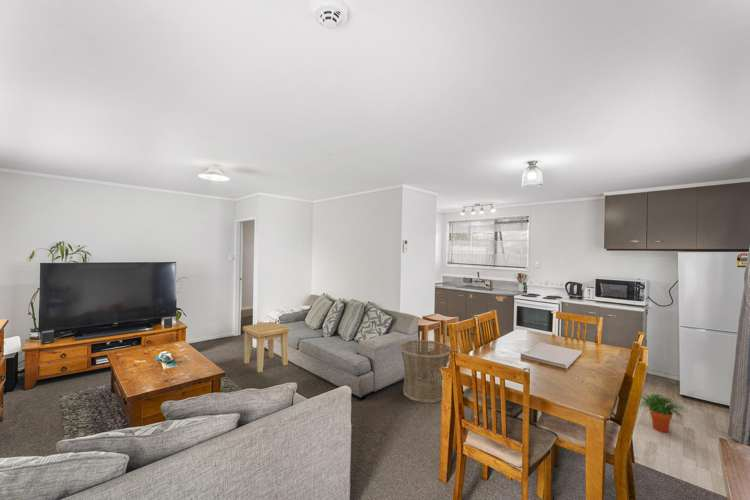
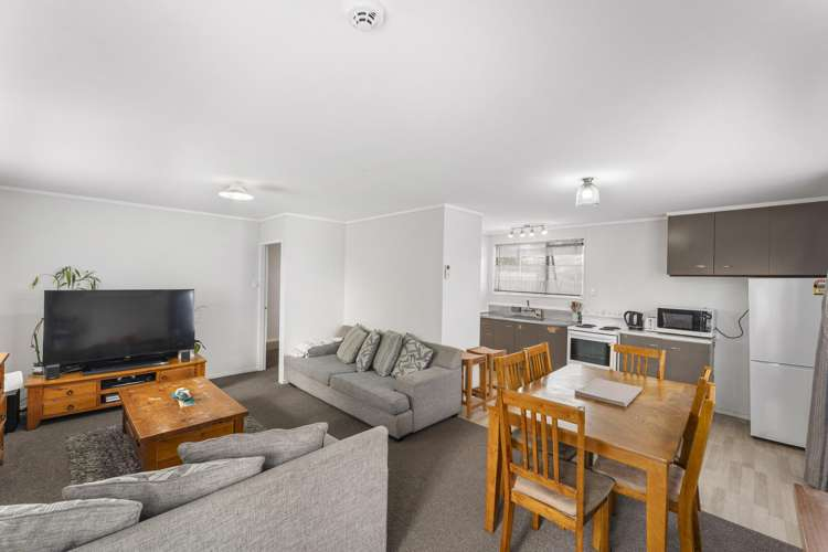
- potted plant [639,393,689,433]
- side table [242,321,291,373]
- basket [398,339,451,404]
